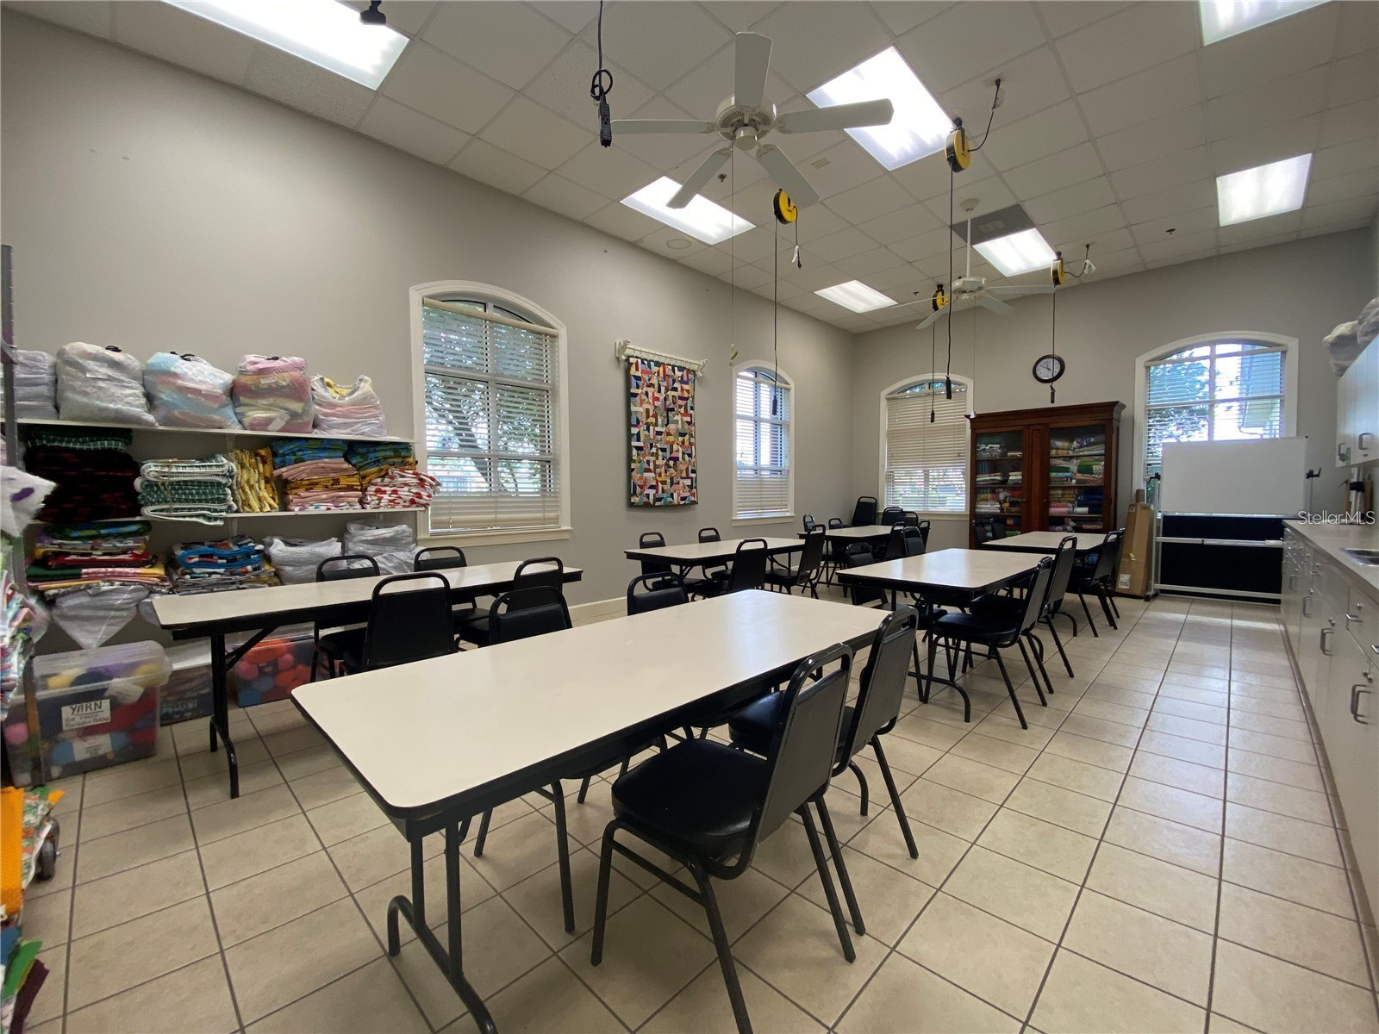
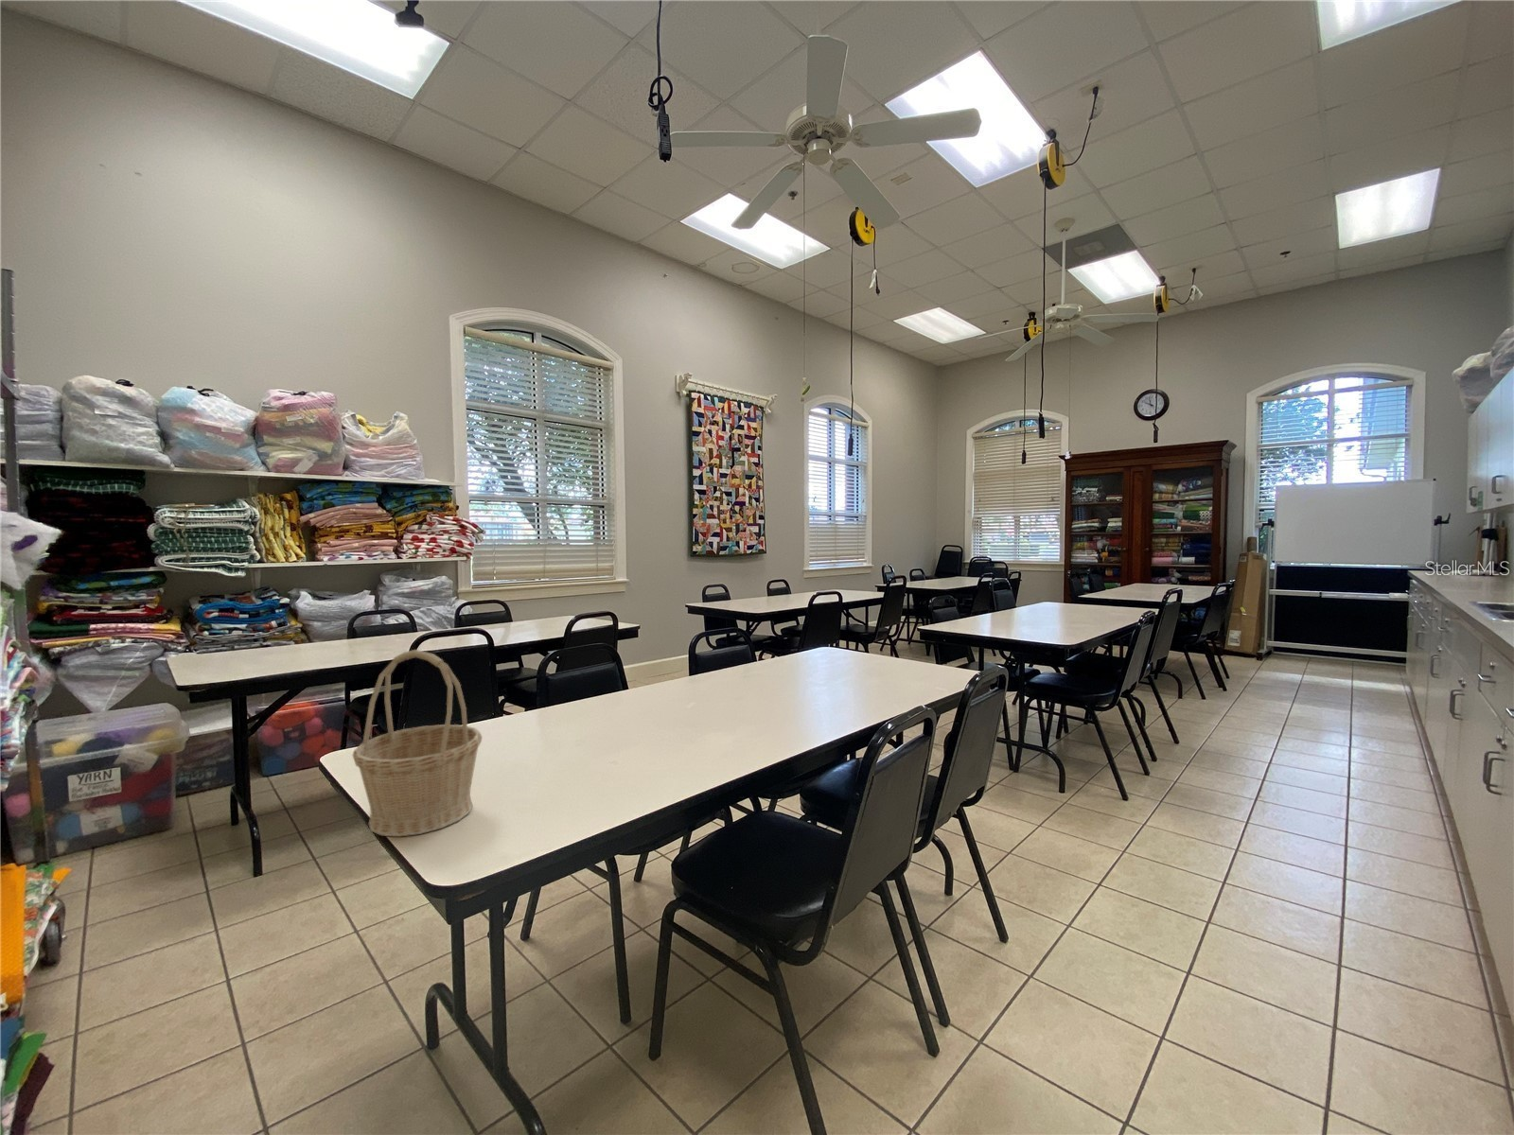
+ basket [352,649,484,837]
